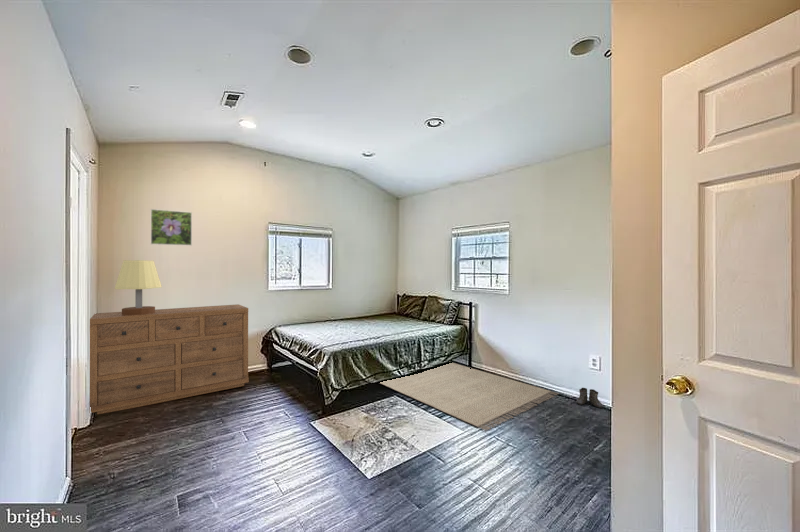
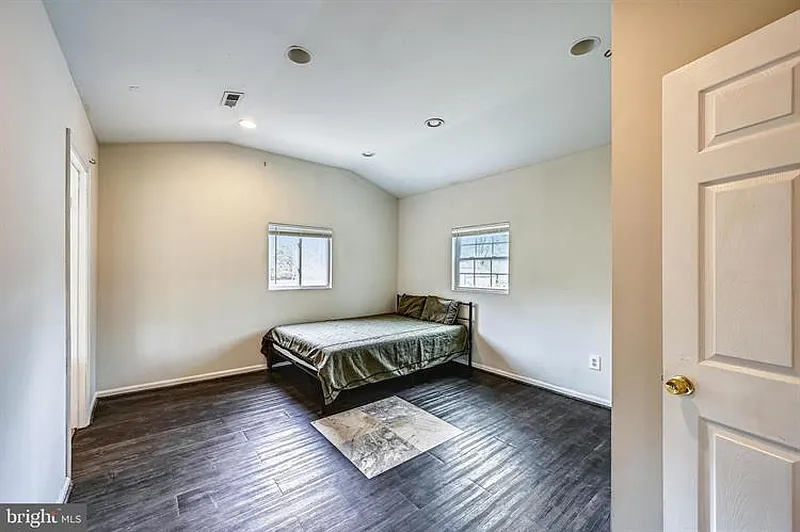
- table lamp [114,259,162,315]
- rug [379,362,560,432]
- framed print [150,208,193,247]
- dresser [89,303,250,415]
- boots [575,387,604,409]
